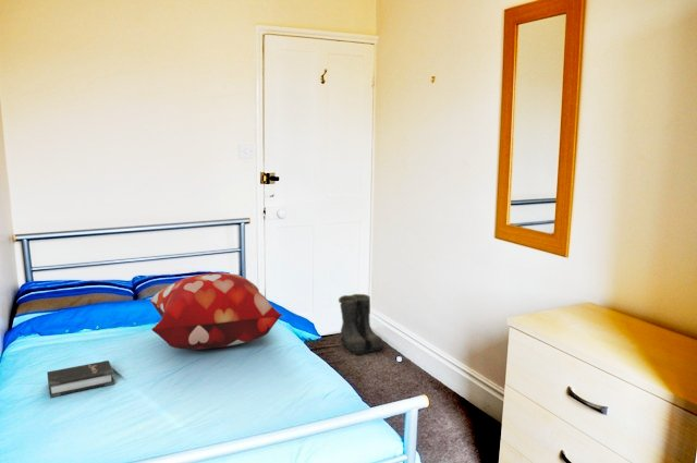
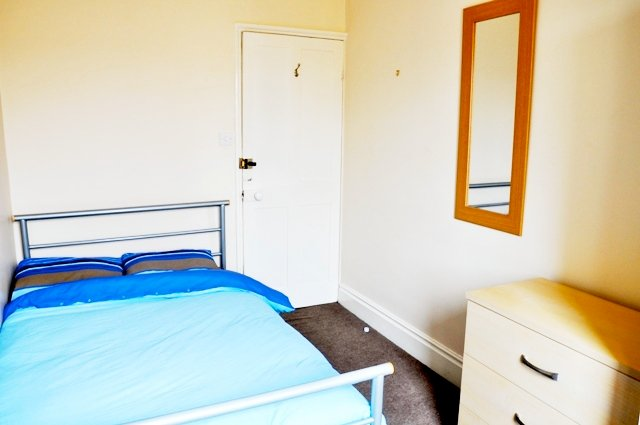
- hardback book [46,360,115,399]
- boots [338,293,387,355]
- decorative pillow [149,272,284,351]
